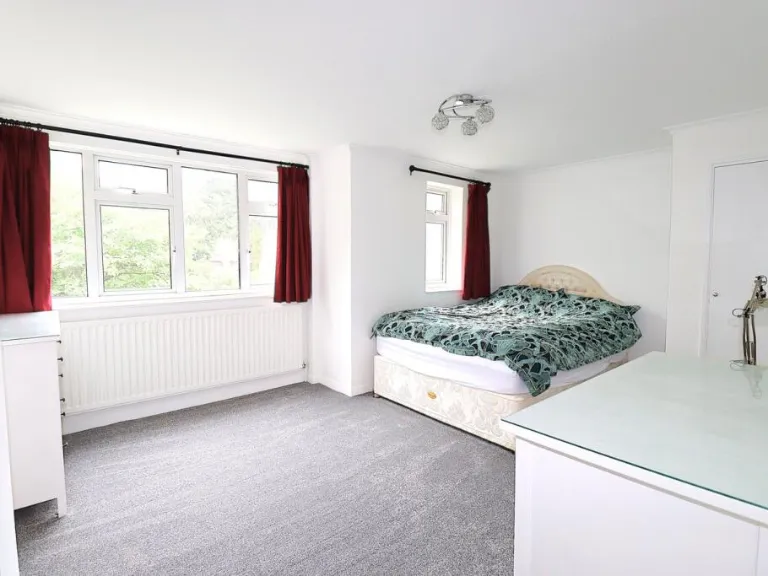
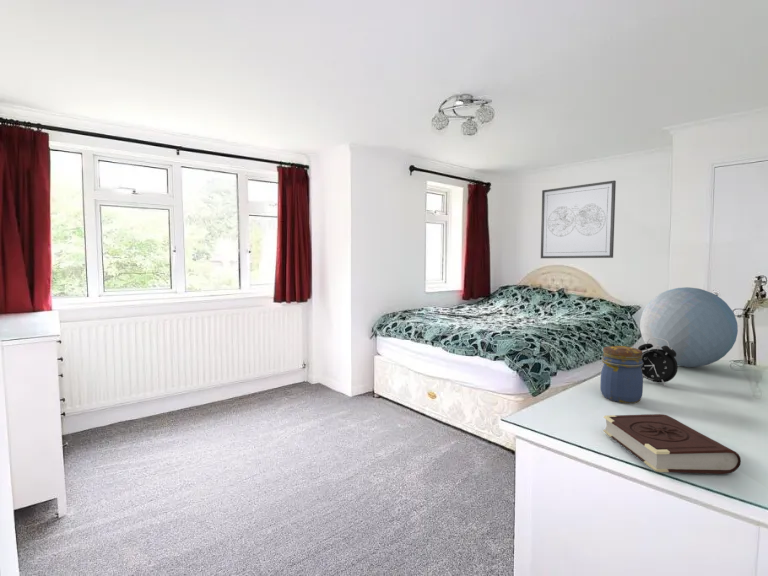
+ wall art [540,180,617,259]
+ alarm clock [637,338,679,386]
+ decorative orb [639,286,739,368]
+ book [602,413,742,475]
+ jar [599,345,644,404]
